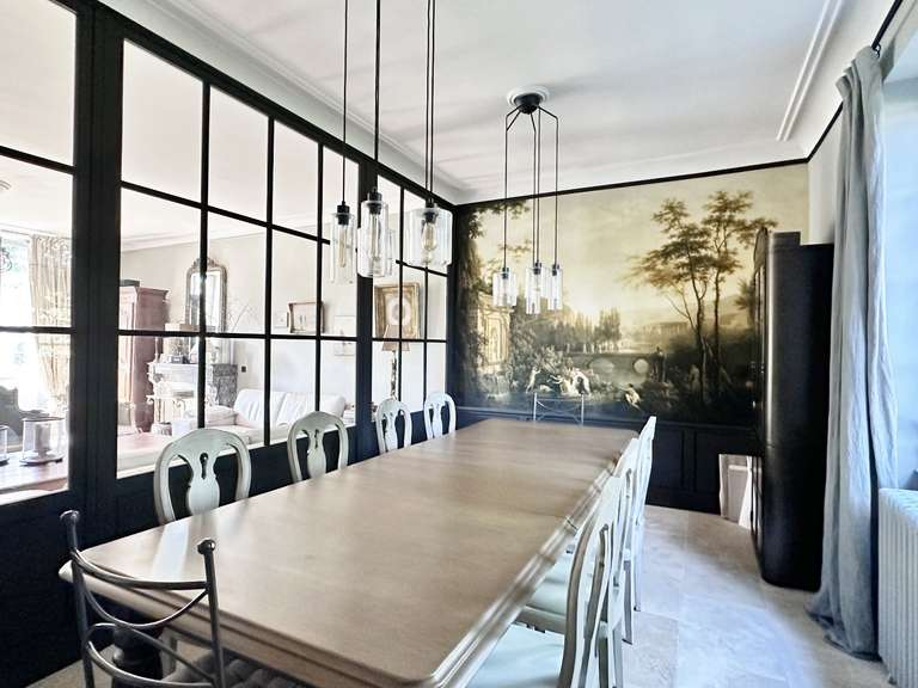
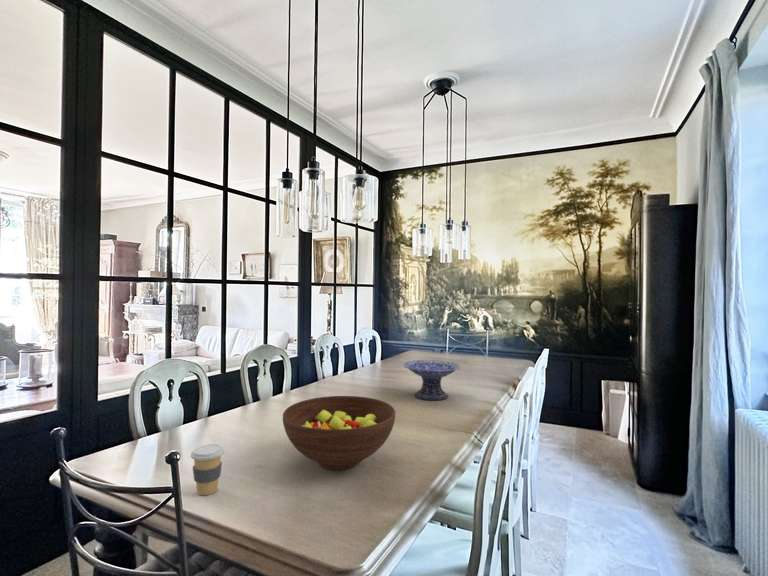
+ coffee cup [190,443,225,496]
+ decorative bowl [402,359,462,401]
+ fruit bowl [282,395,396,471]
